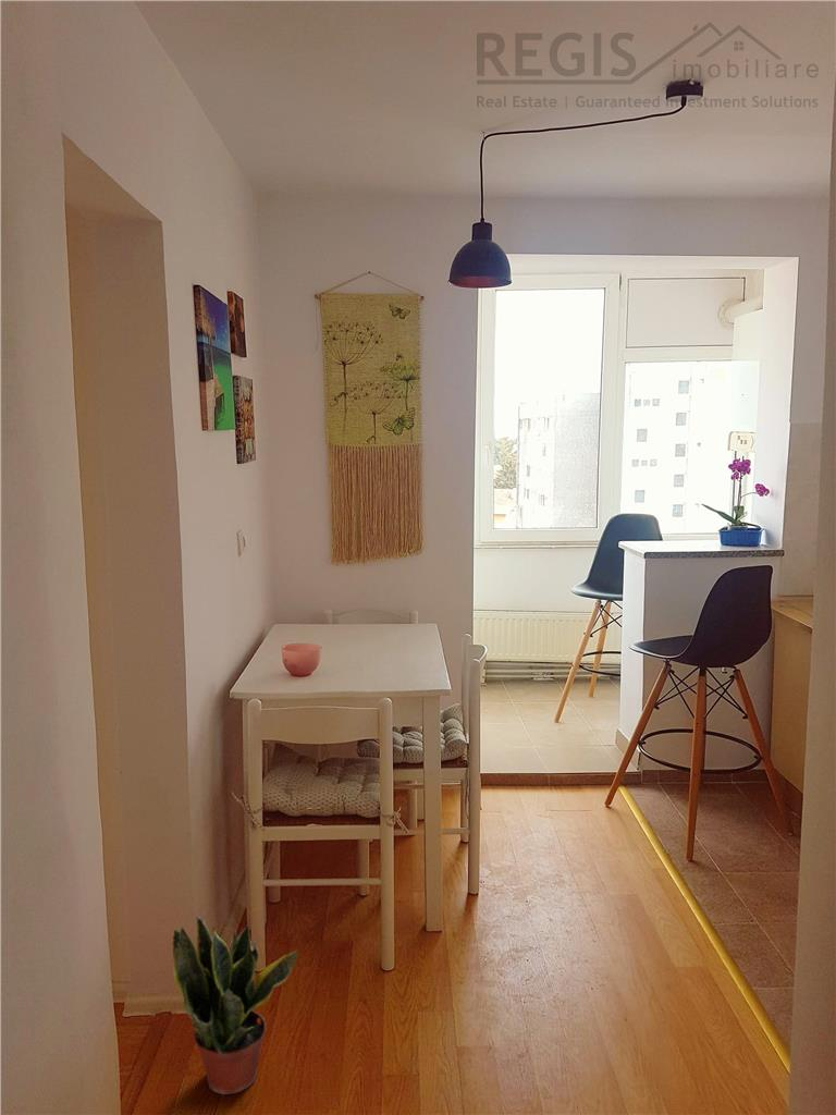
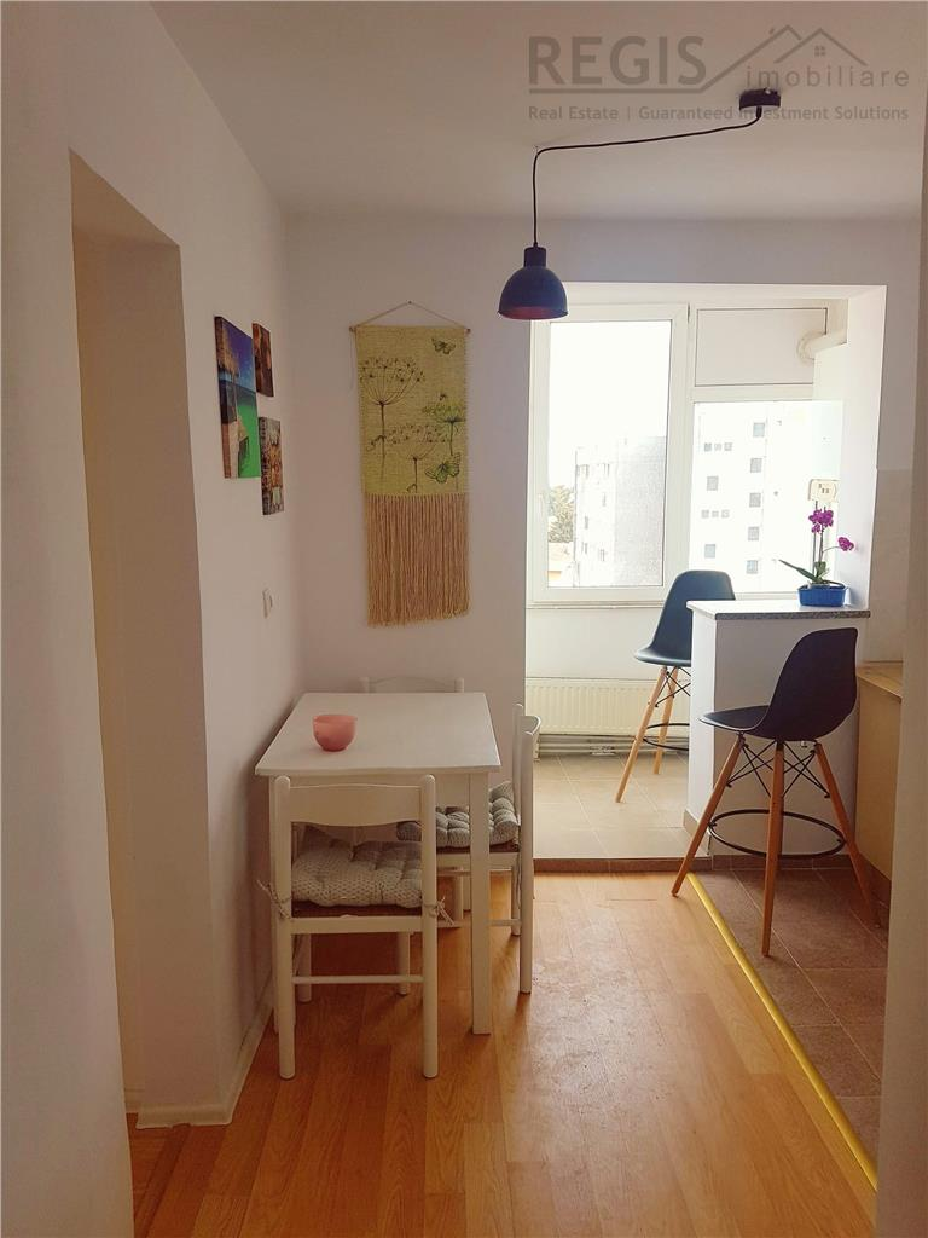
- potted plant [171,915,299,1095]
